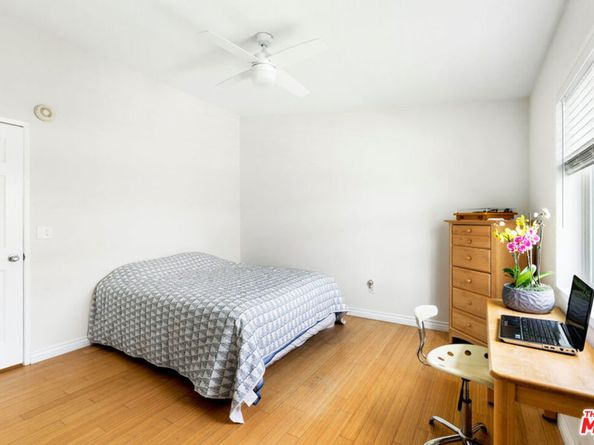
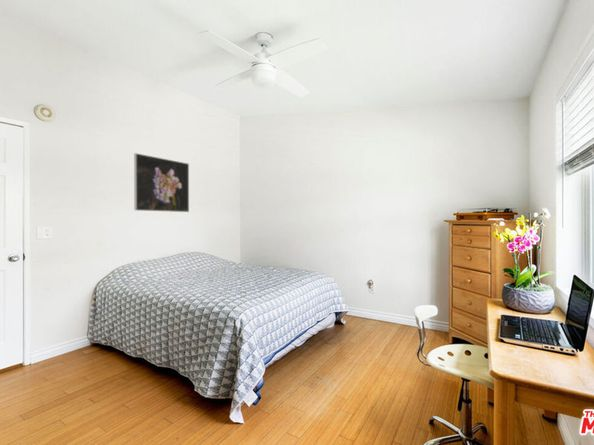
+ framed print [133,152,190,213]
